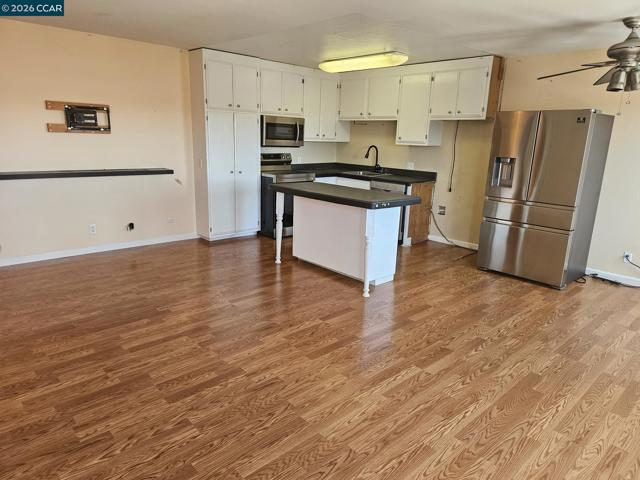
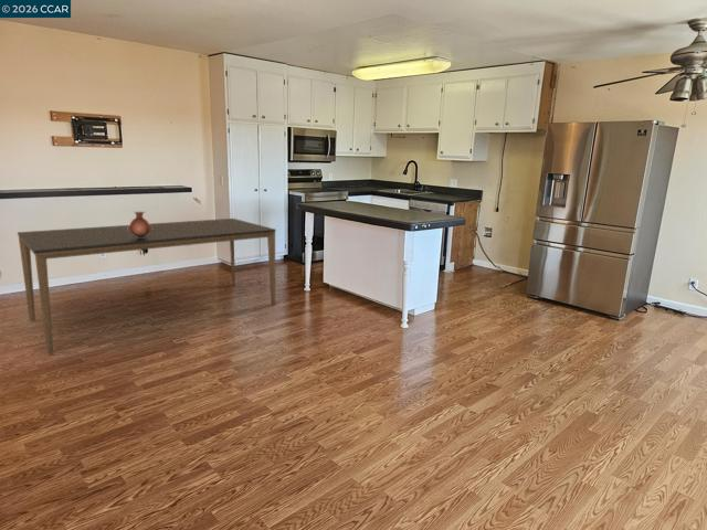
+ vase [127,210,152,239]
+ dining table [17,218,277,356]
